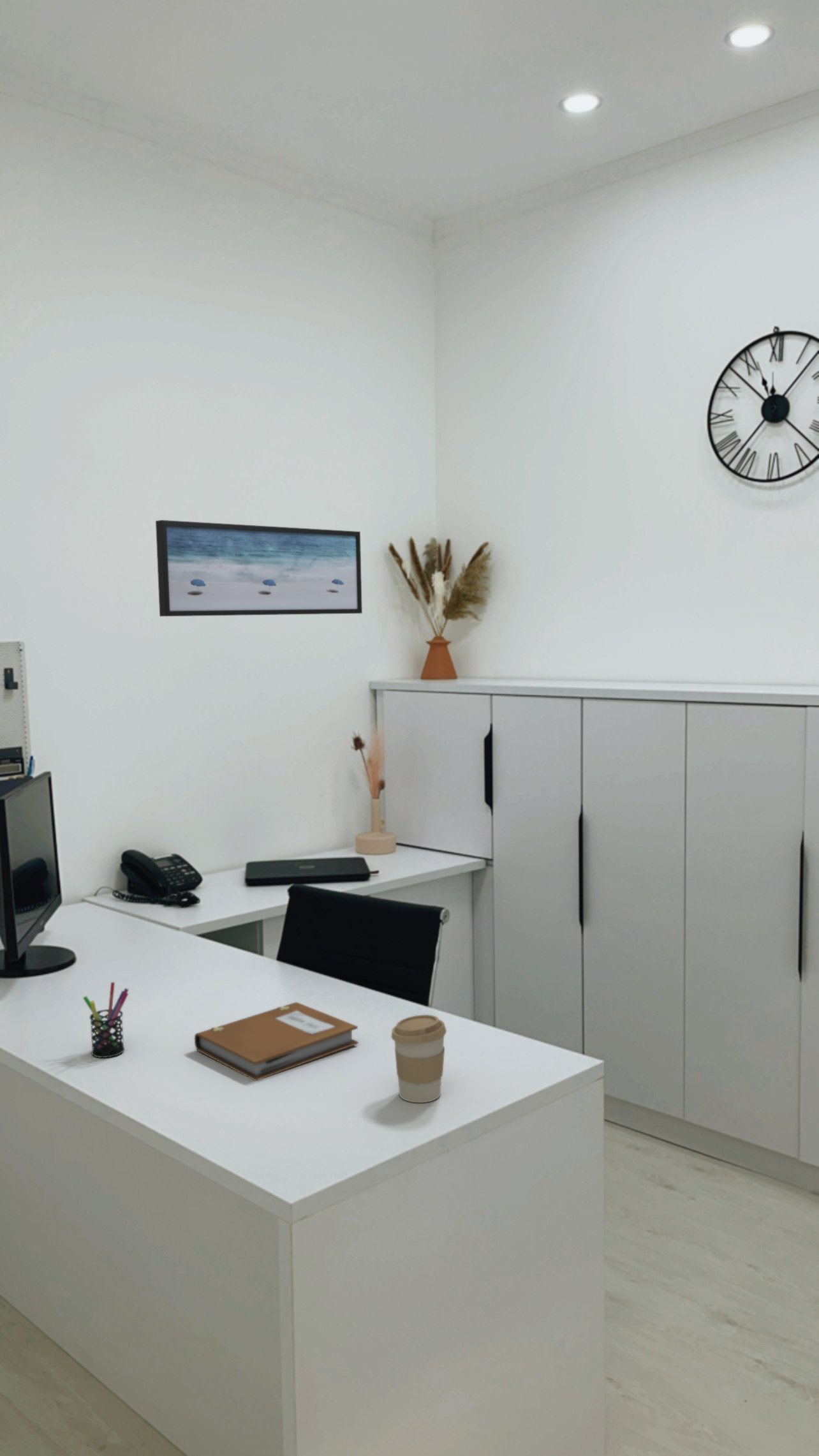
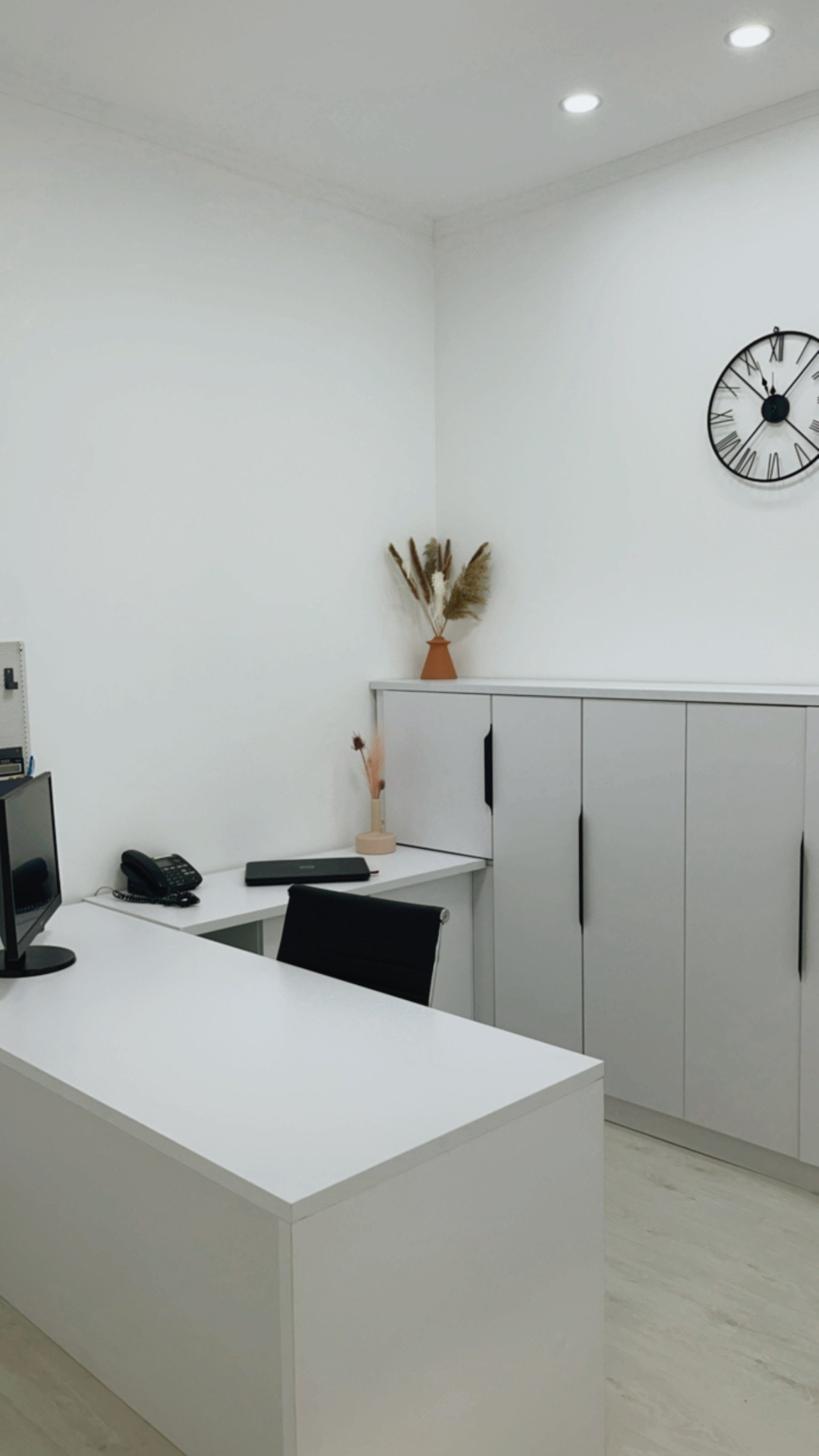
- wall art [155,519,363,617]
- pen holder [82,981,129,1059]
- coffee cup [390,1014,447,1103]
- notebook [194,1002,358,1081]
